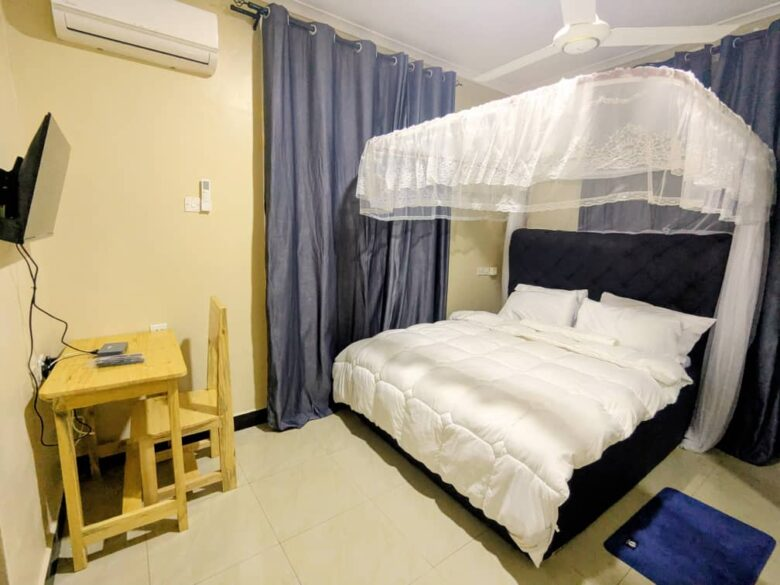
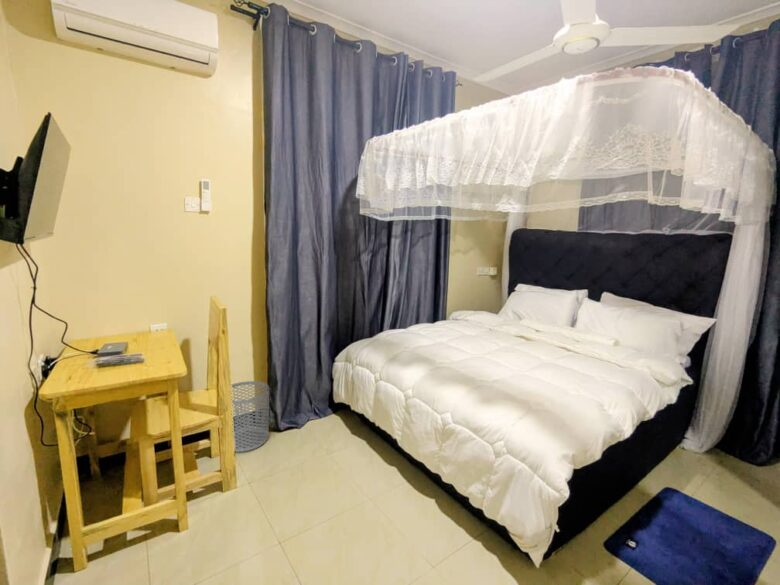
+ waste bin [231,380,270,453]
